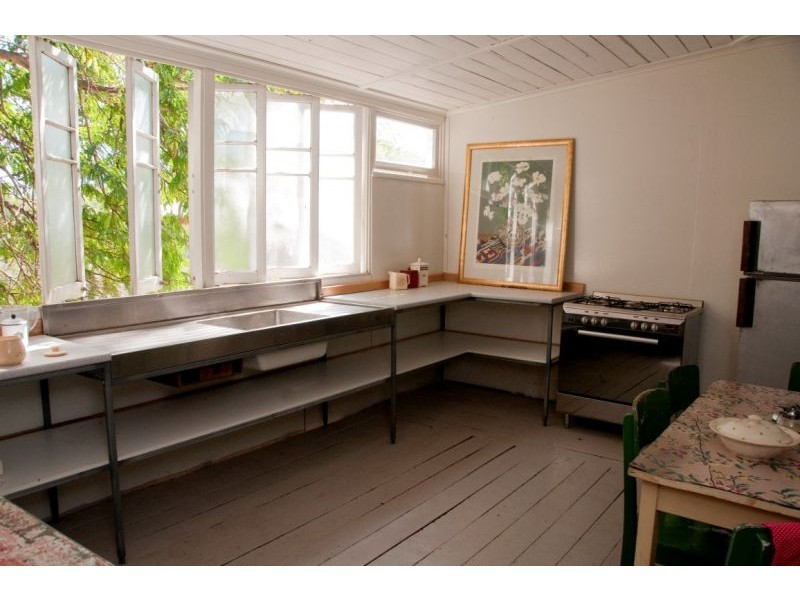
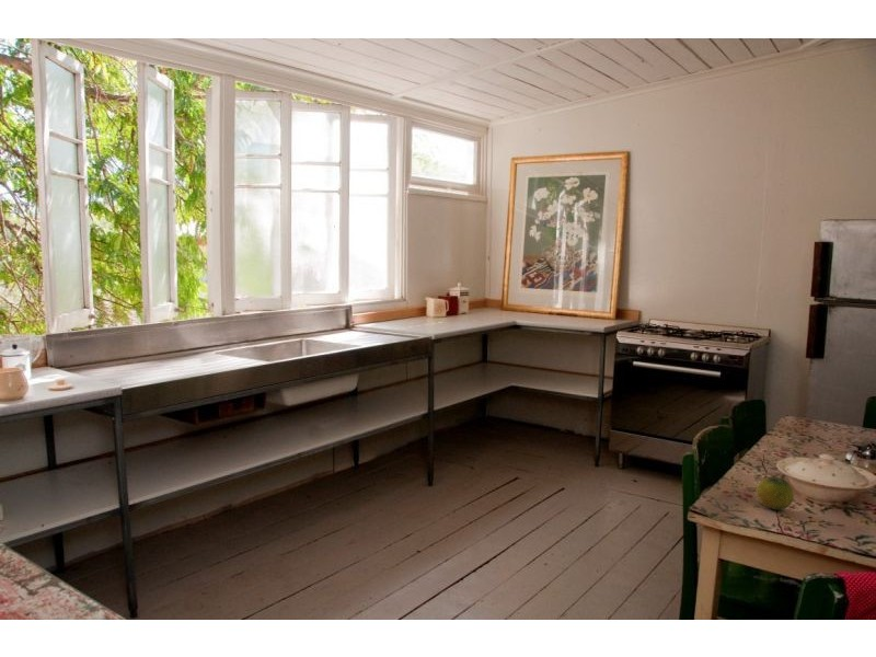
+ fruit [756,476,795,511]
